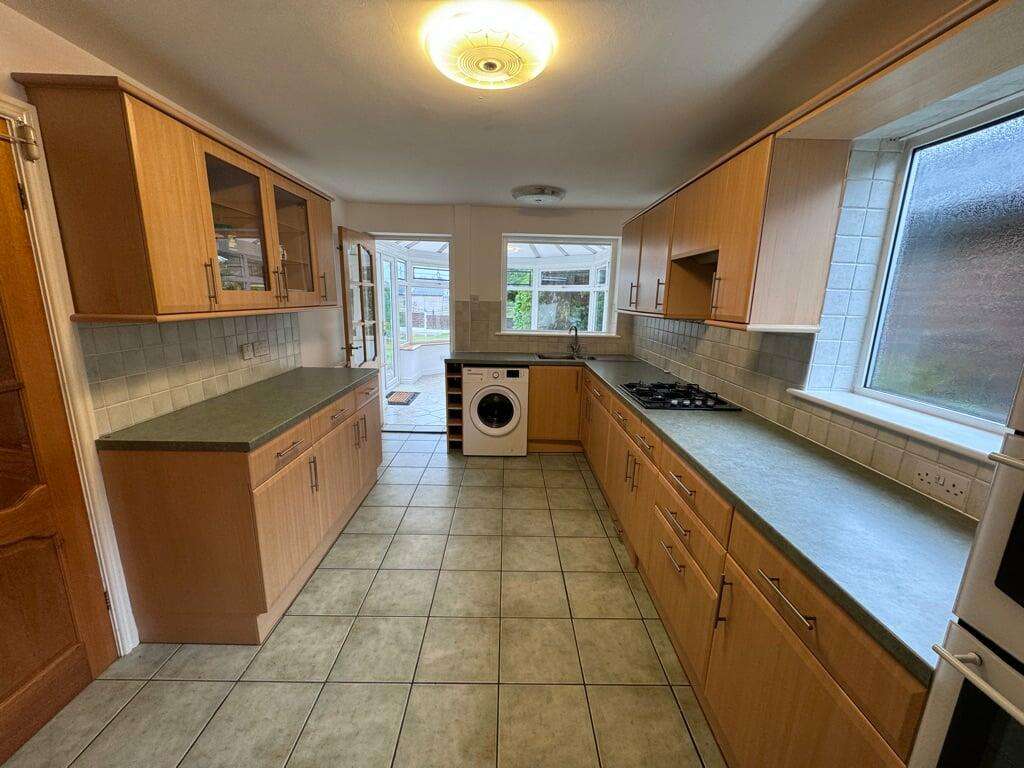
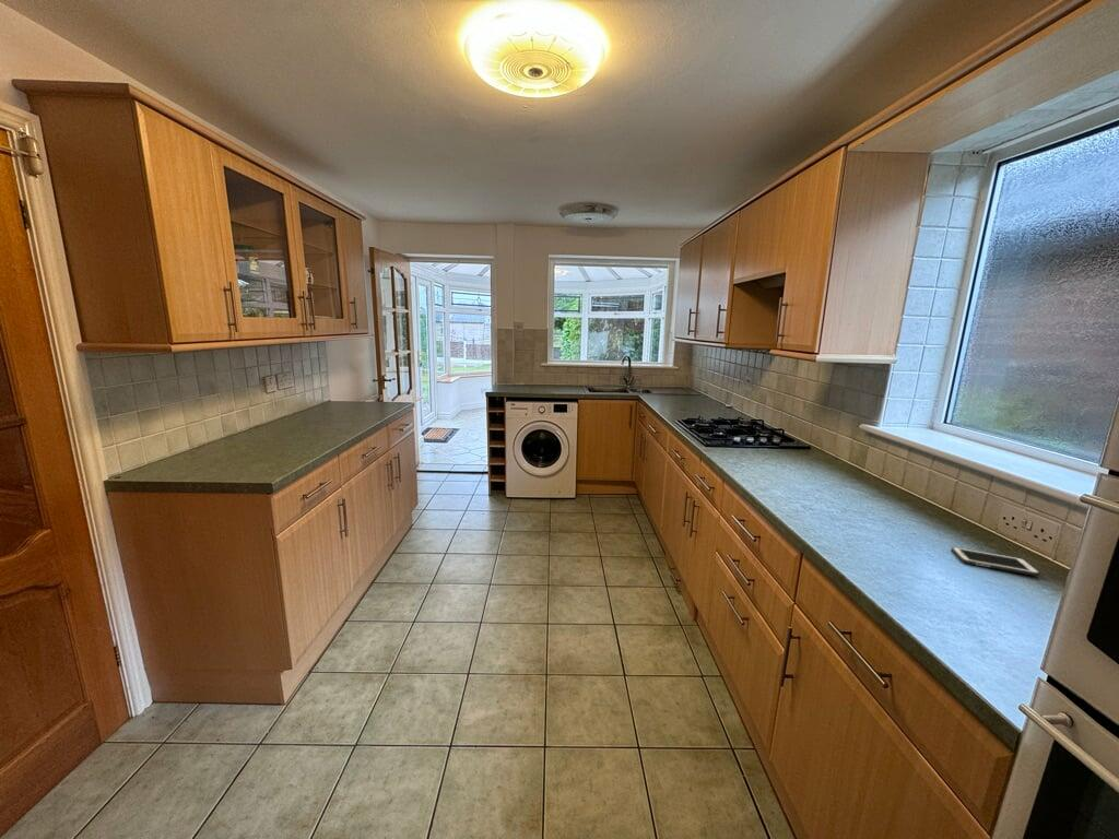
+ cell phone [951,546,1041,577]
